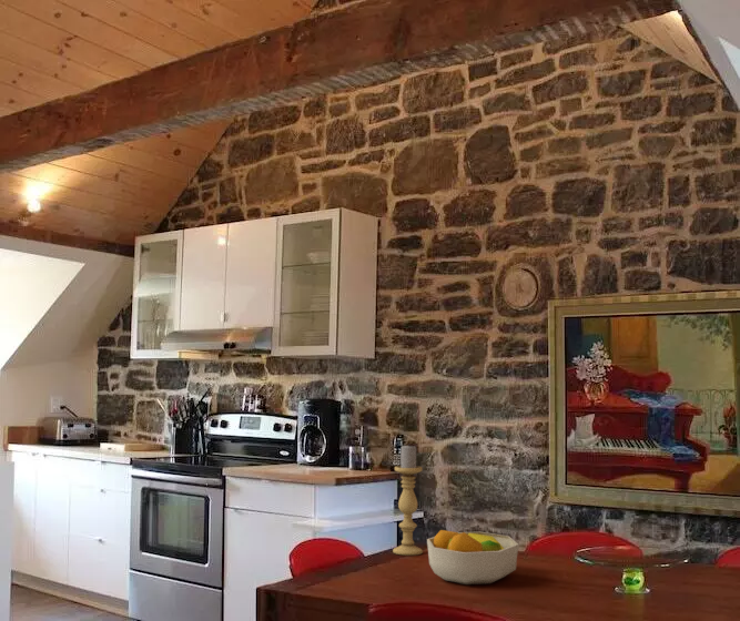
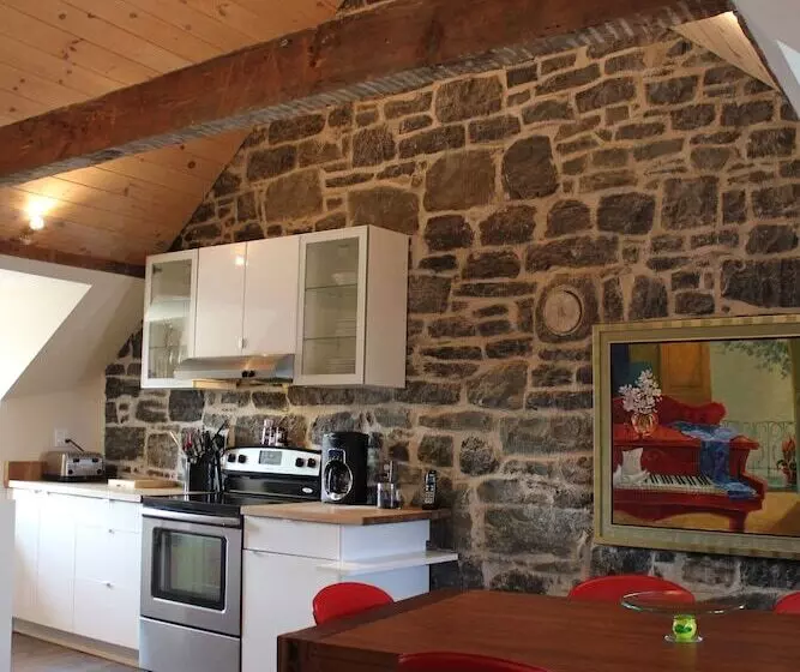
- candle holder [392,442,424,557]
- fruit bowl [426,529,519,586]
